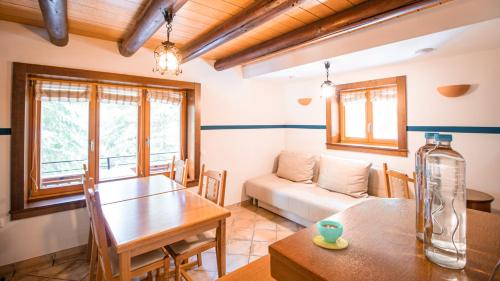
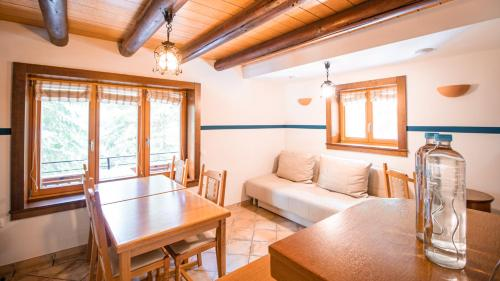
- teacup [312,219,349,250]
